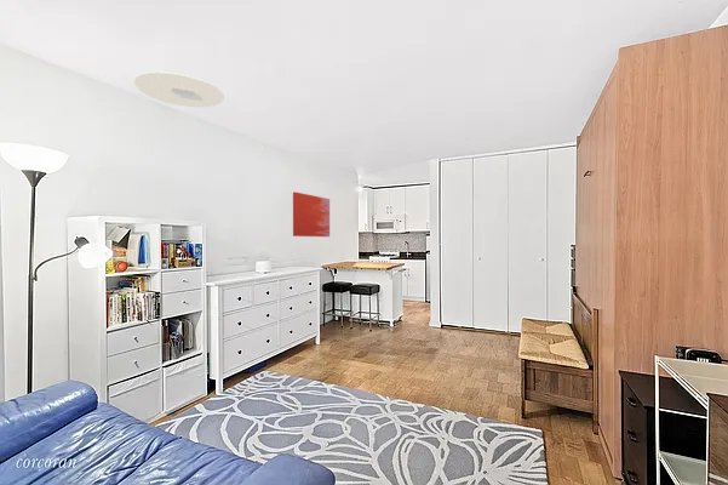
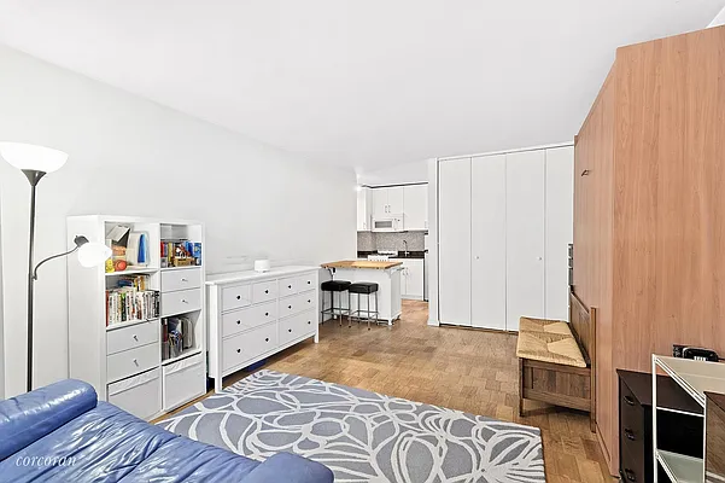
- ceiling light [132,70,225,108]
- wall art [292,190,331,238]
